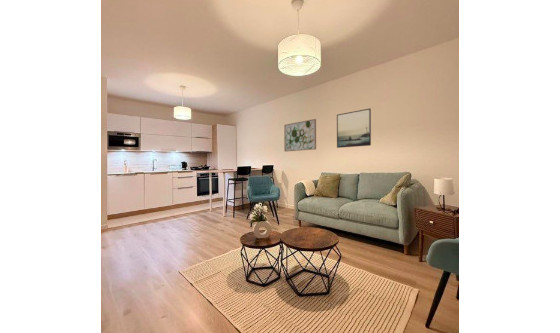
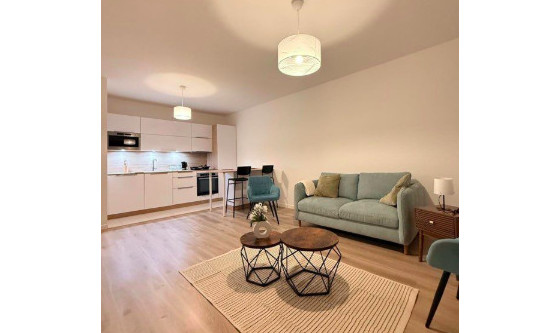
- wall art [283,118,317,153]
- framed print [336,107,372,149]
